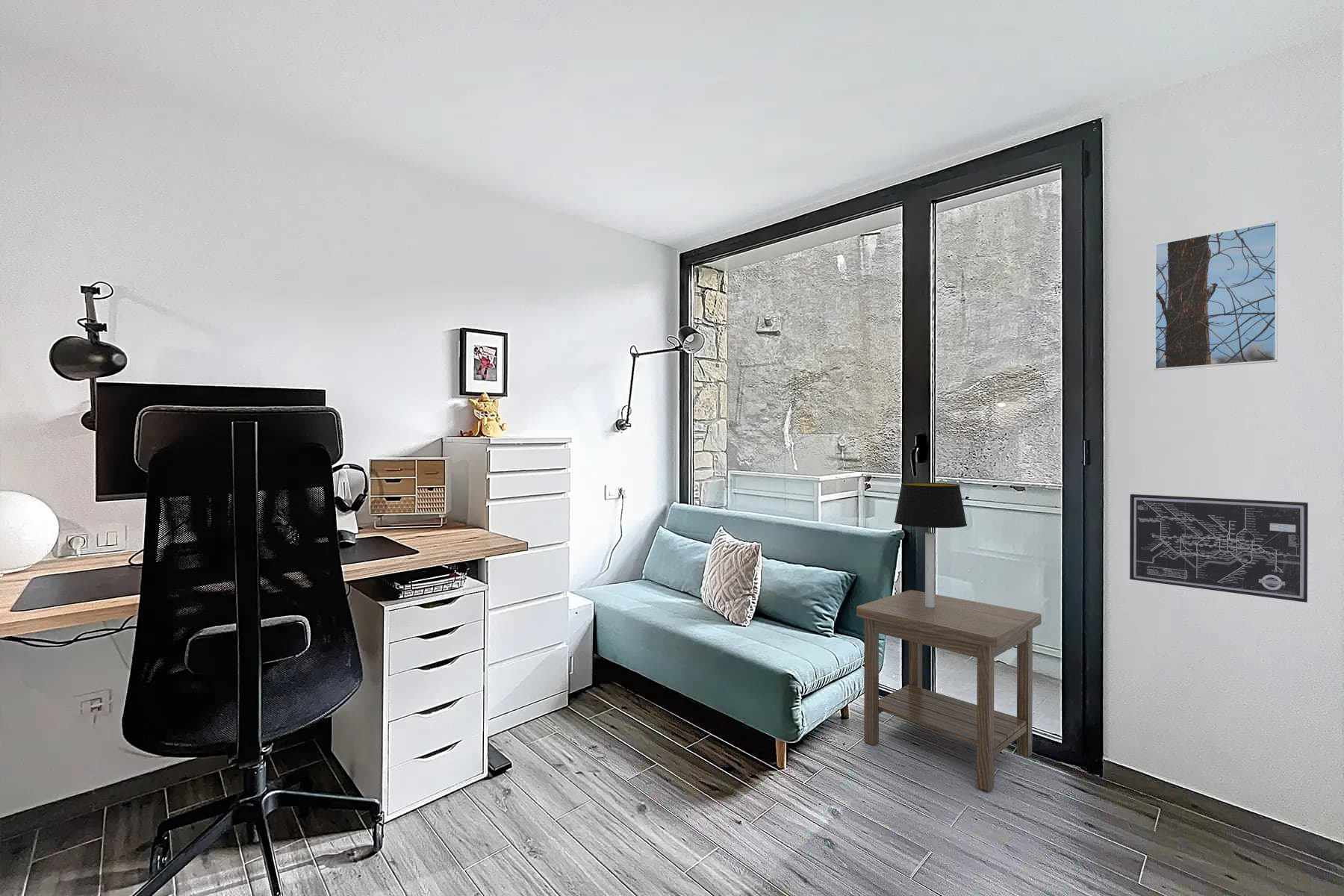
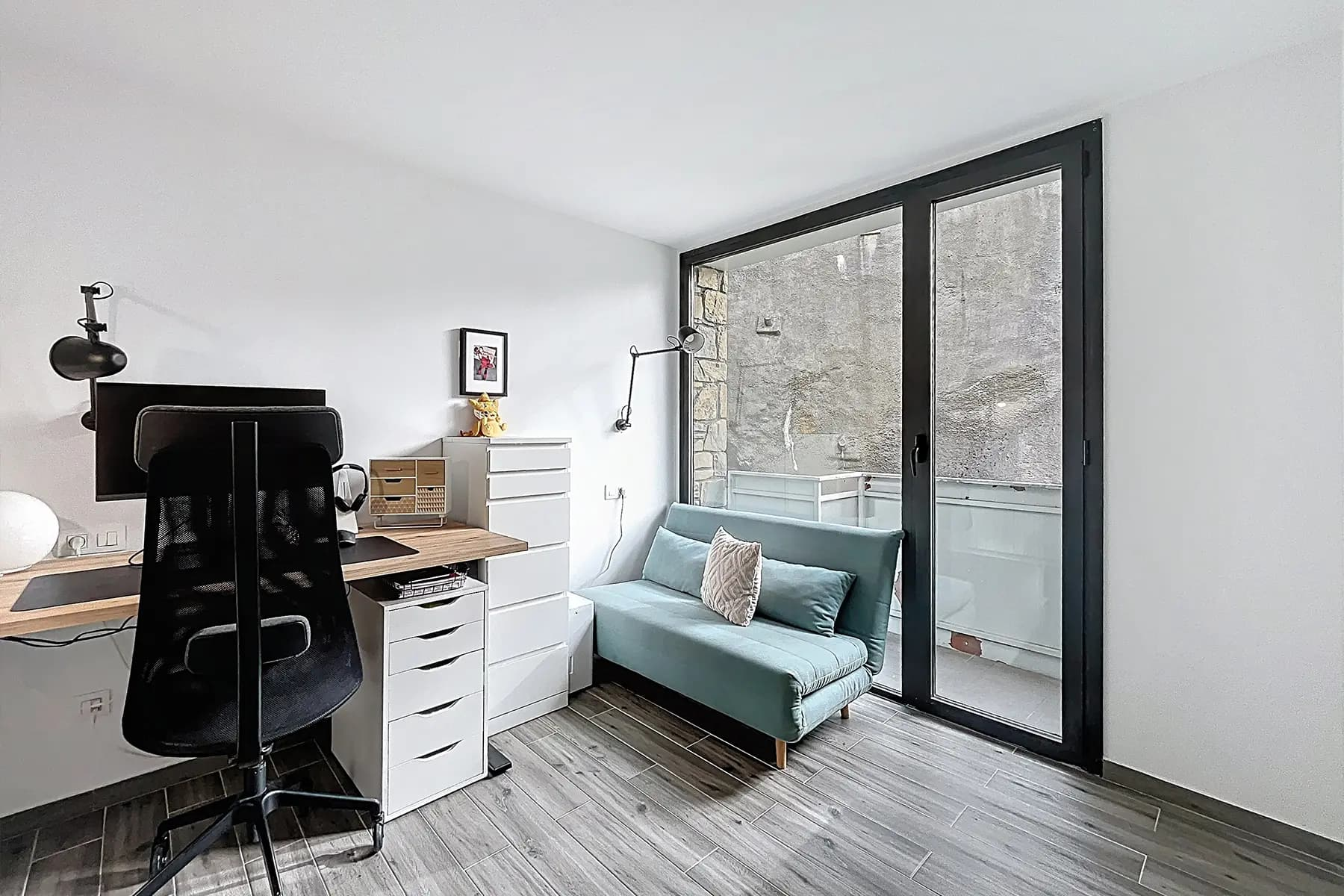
- table lamp [894,482,968,608]
- side table [856,589,1042,792]
- wall art [1129,494,1309,603]
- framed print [1154,220,1279,371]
